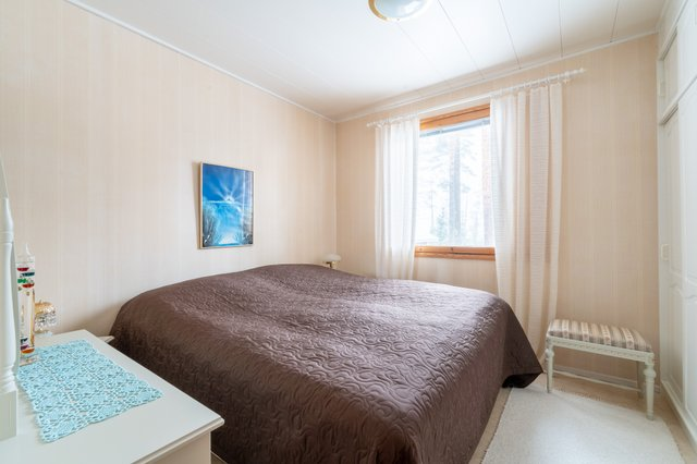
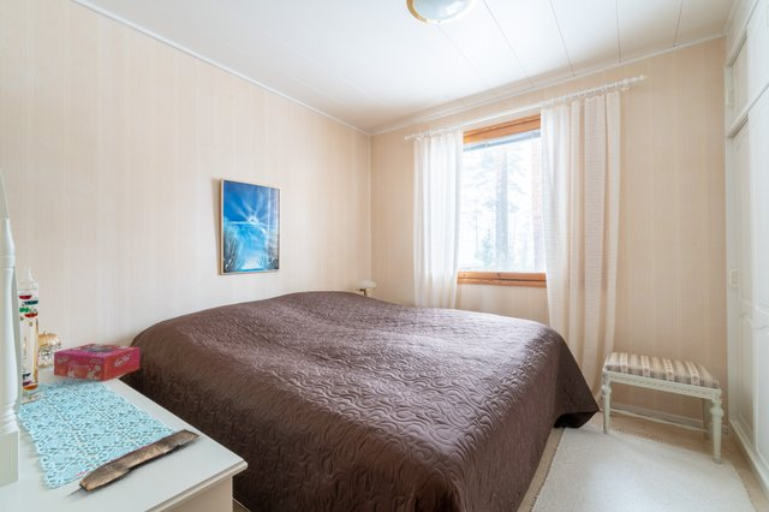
+ book [73,428,201,493]
+ tissue box [53,343,141,382]
